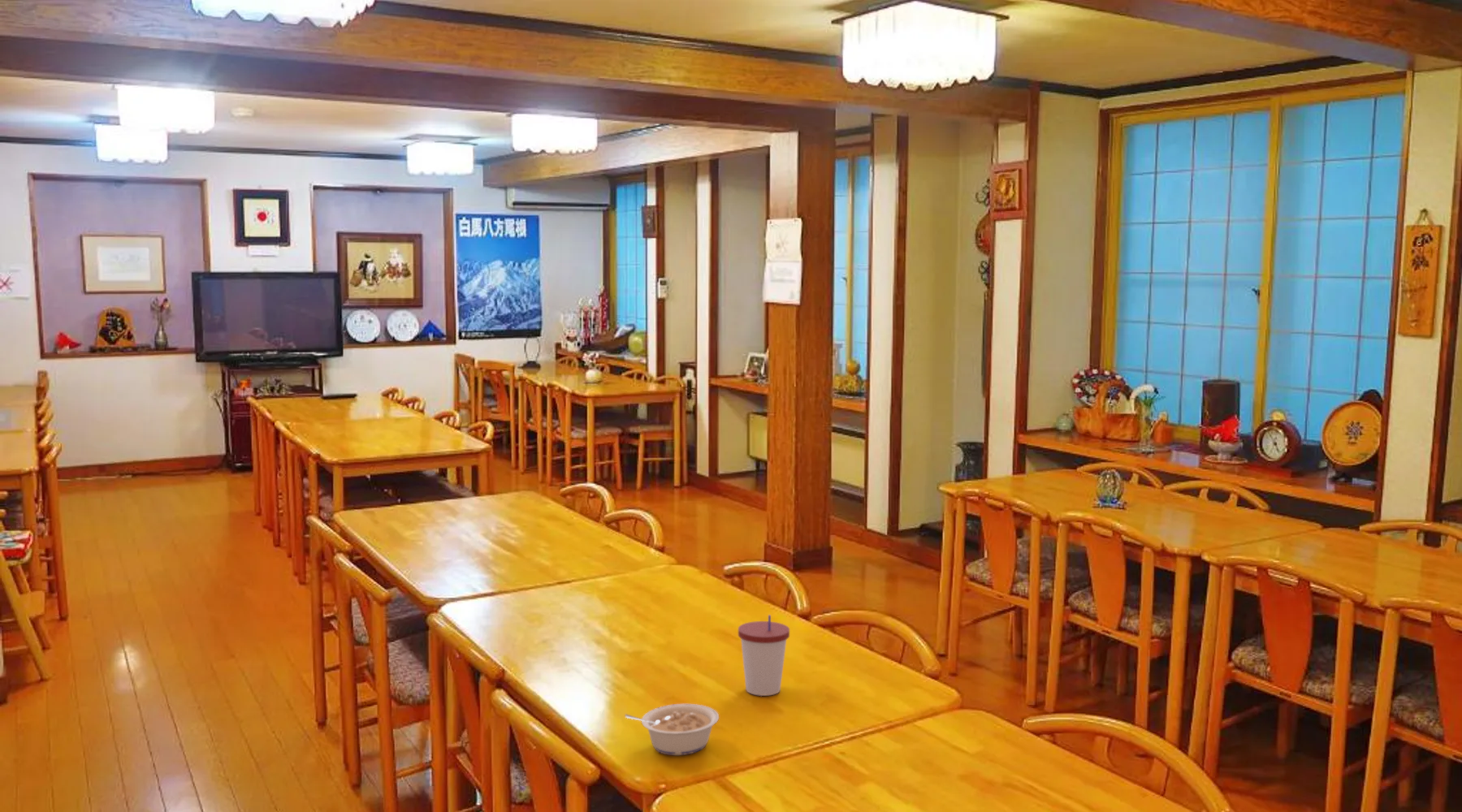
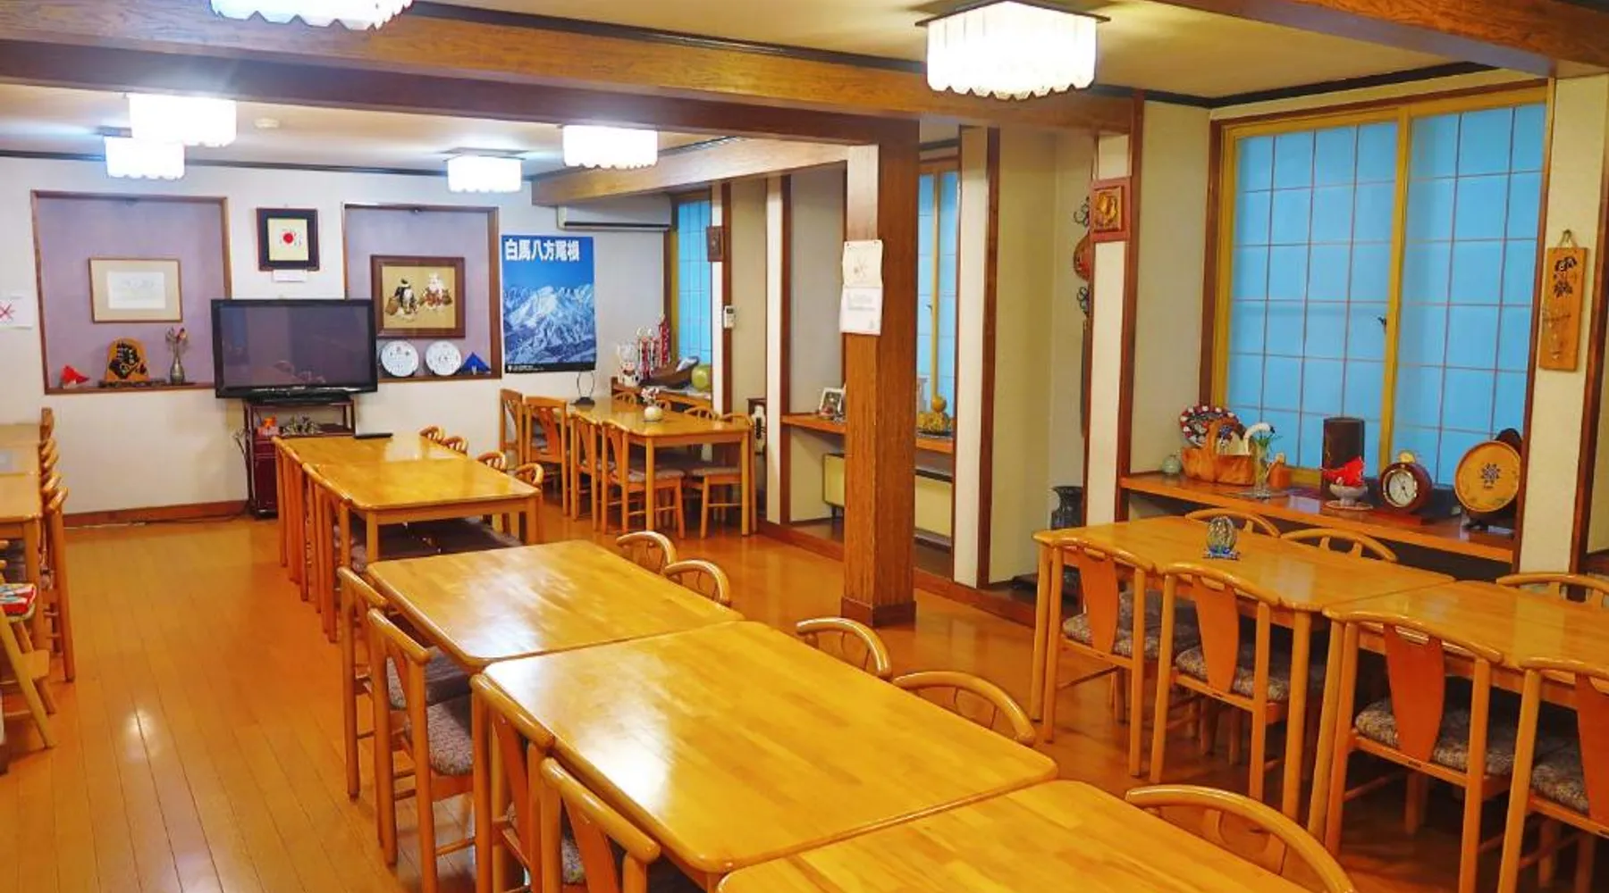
- legume [624,703,720,756]
- cup [737,614,790,697]
